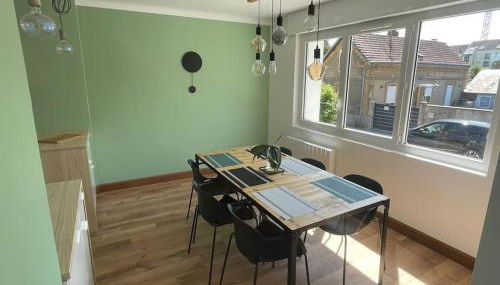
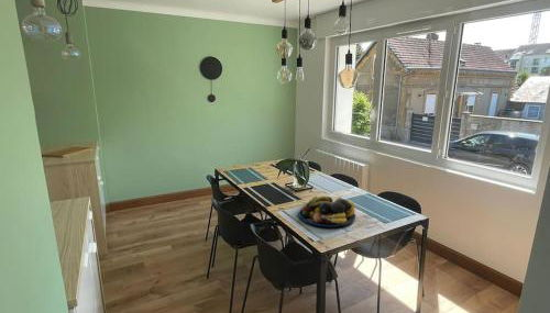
+ fruit bowl [297,195,356,228]
